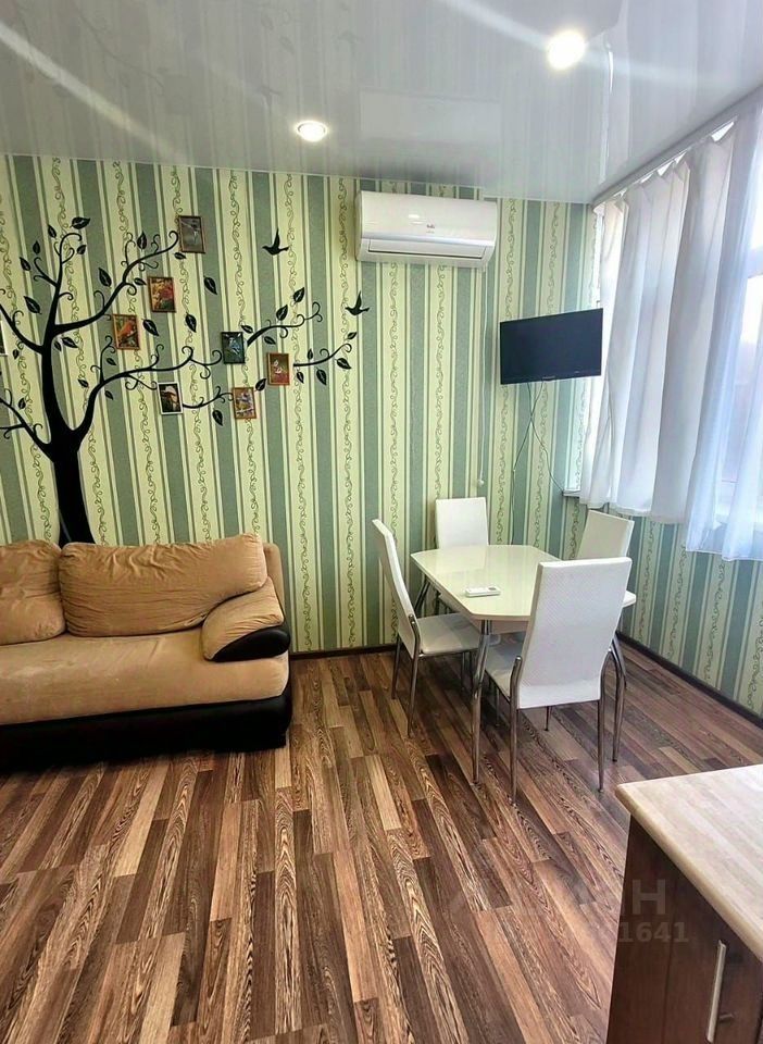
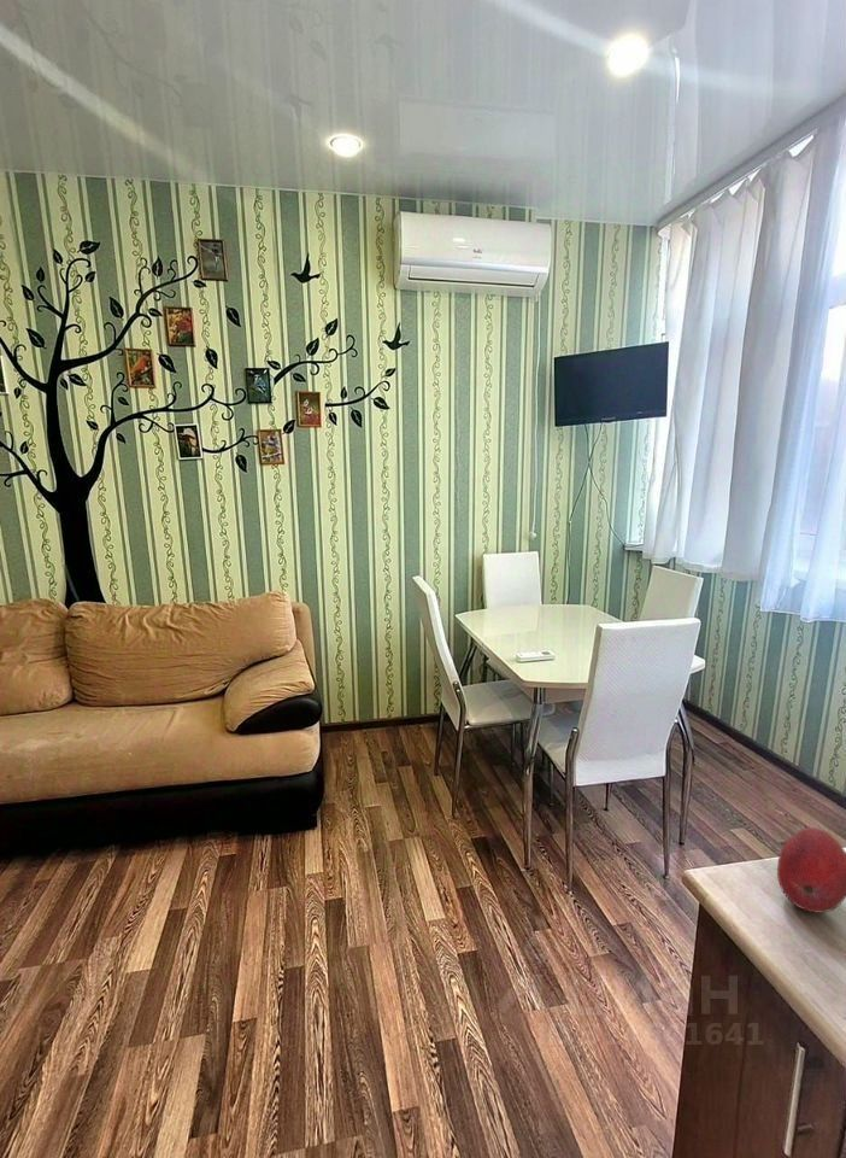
+ fruit [776,826,846,914]
